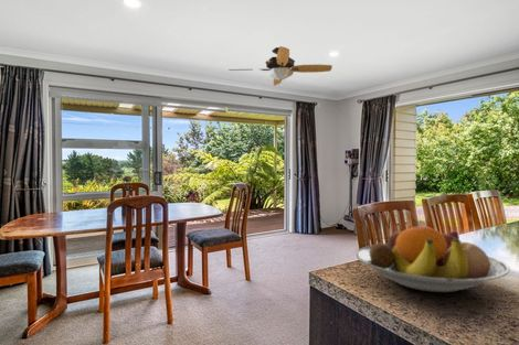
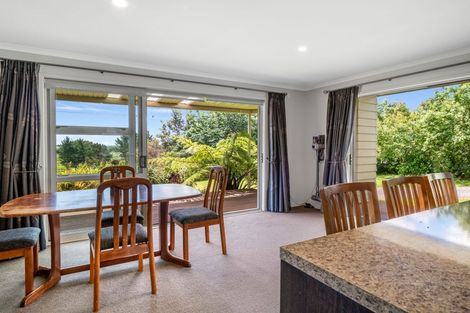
- ceiling fan [227,45,333,87]
- fruit bowl [356,225,511,293]
